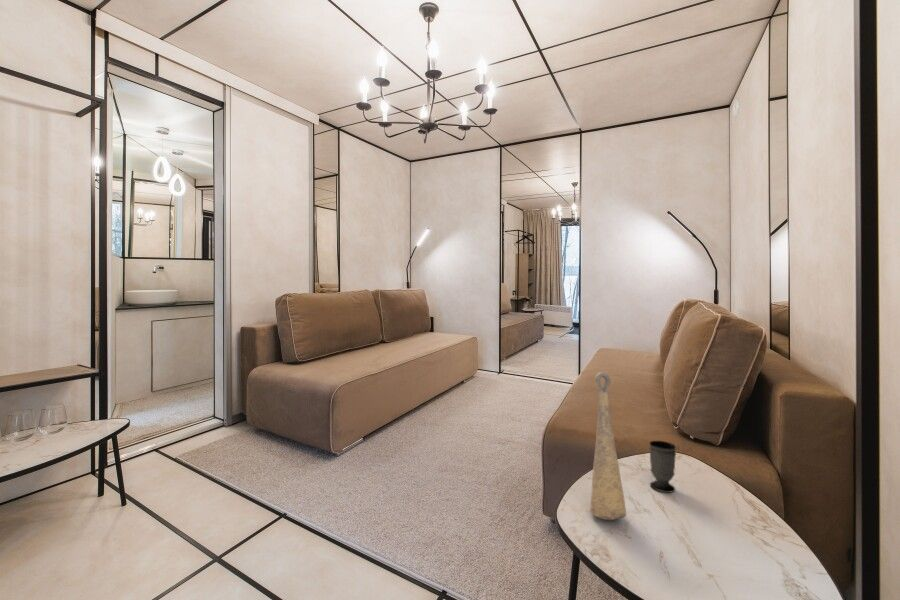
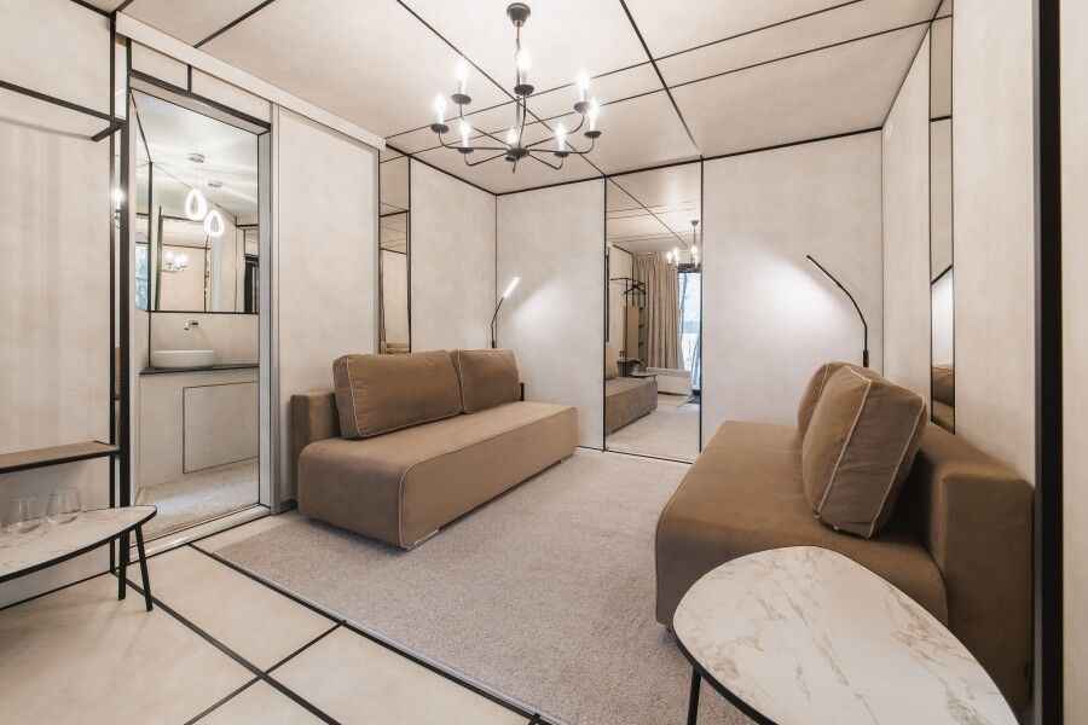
- decorative vase [589,371,627,522]
- cup [648,440,677,494]
